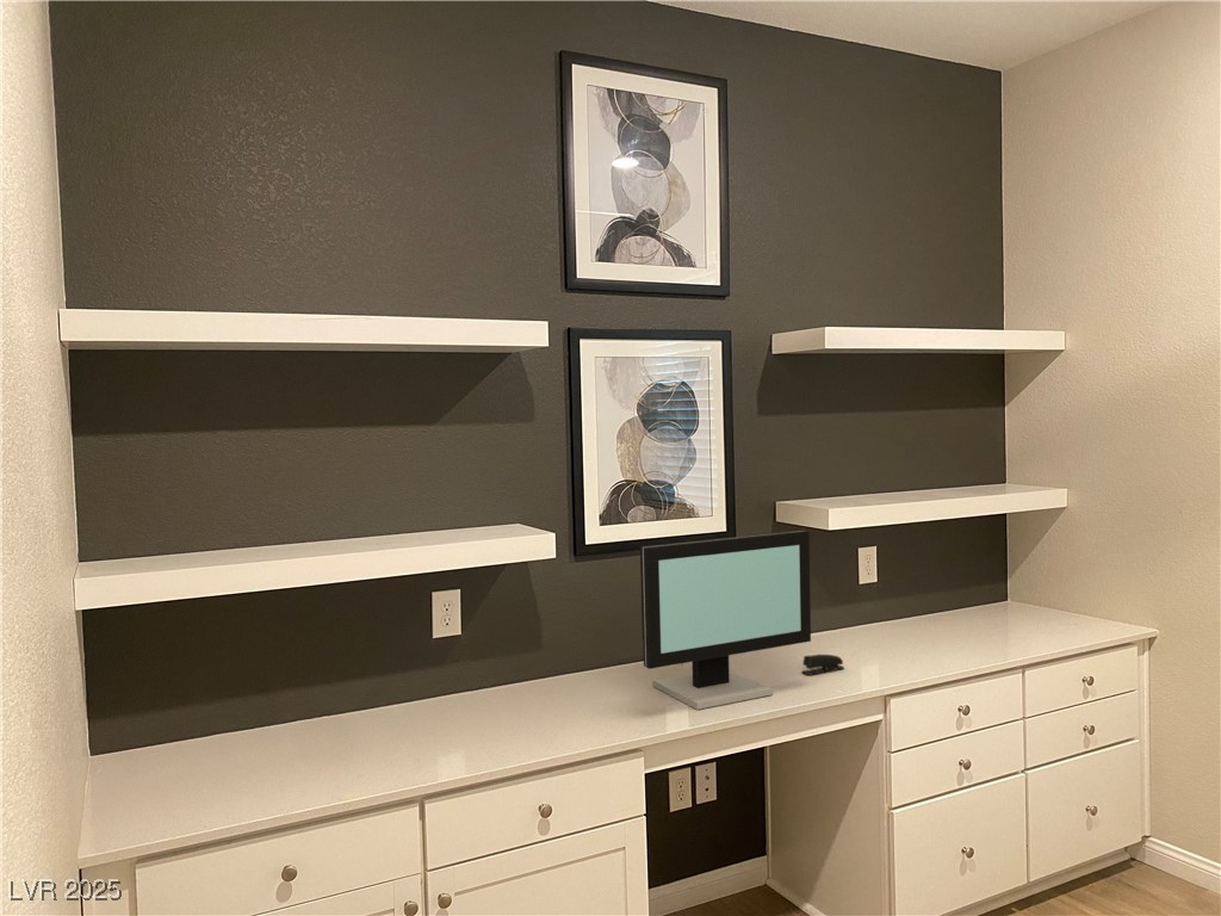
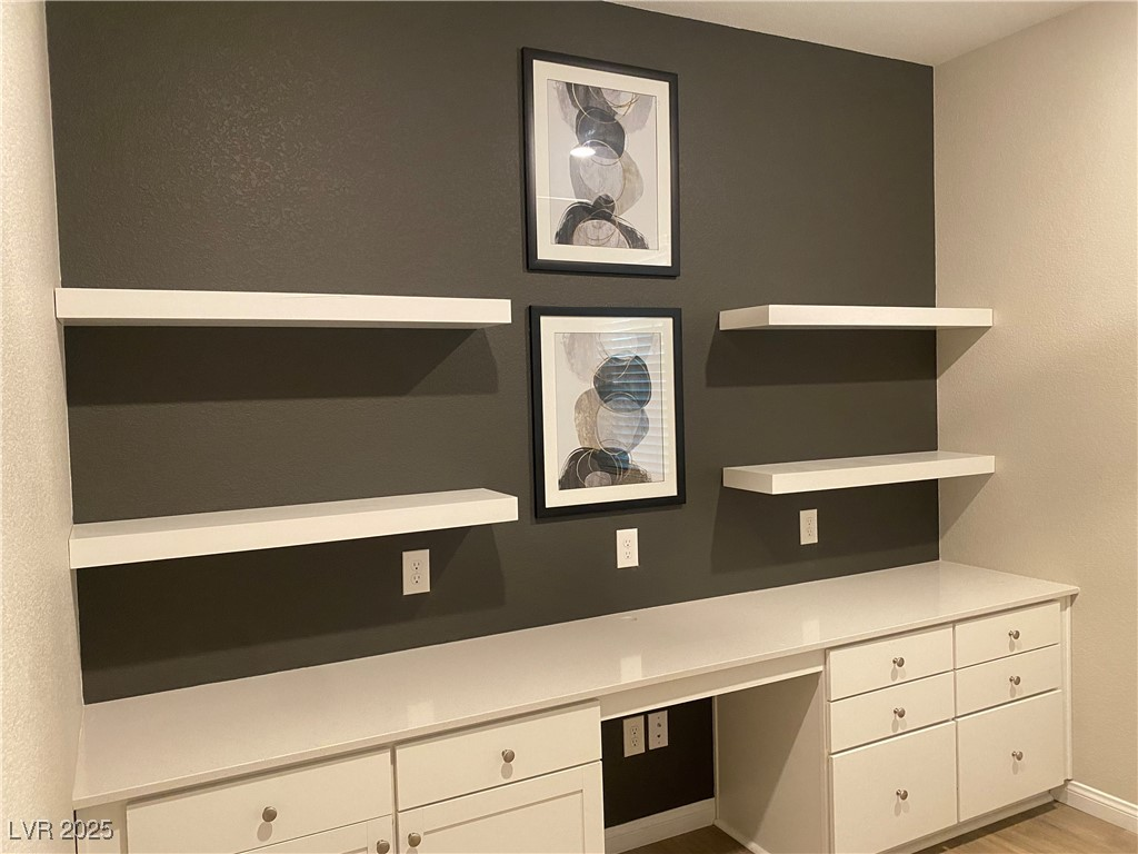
- stapler [801,654,845,676]
- computer monitor [639,530,812,711]
